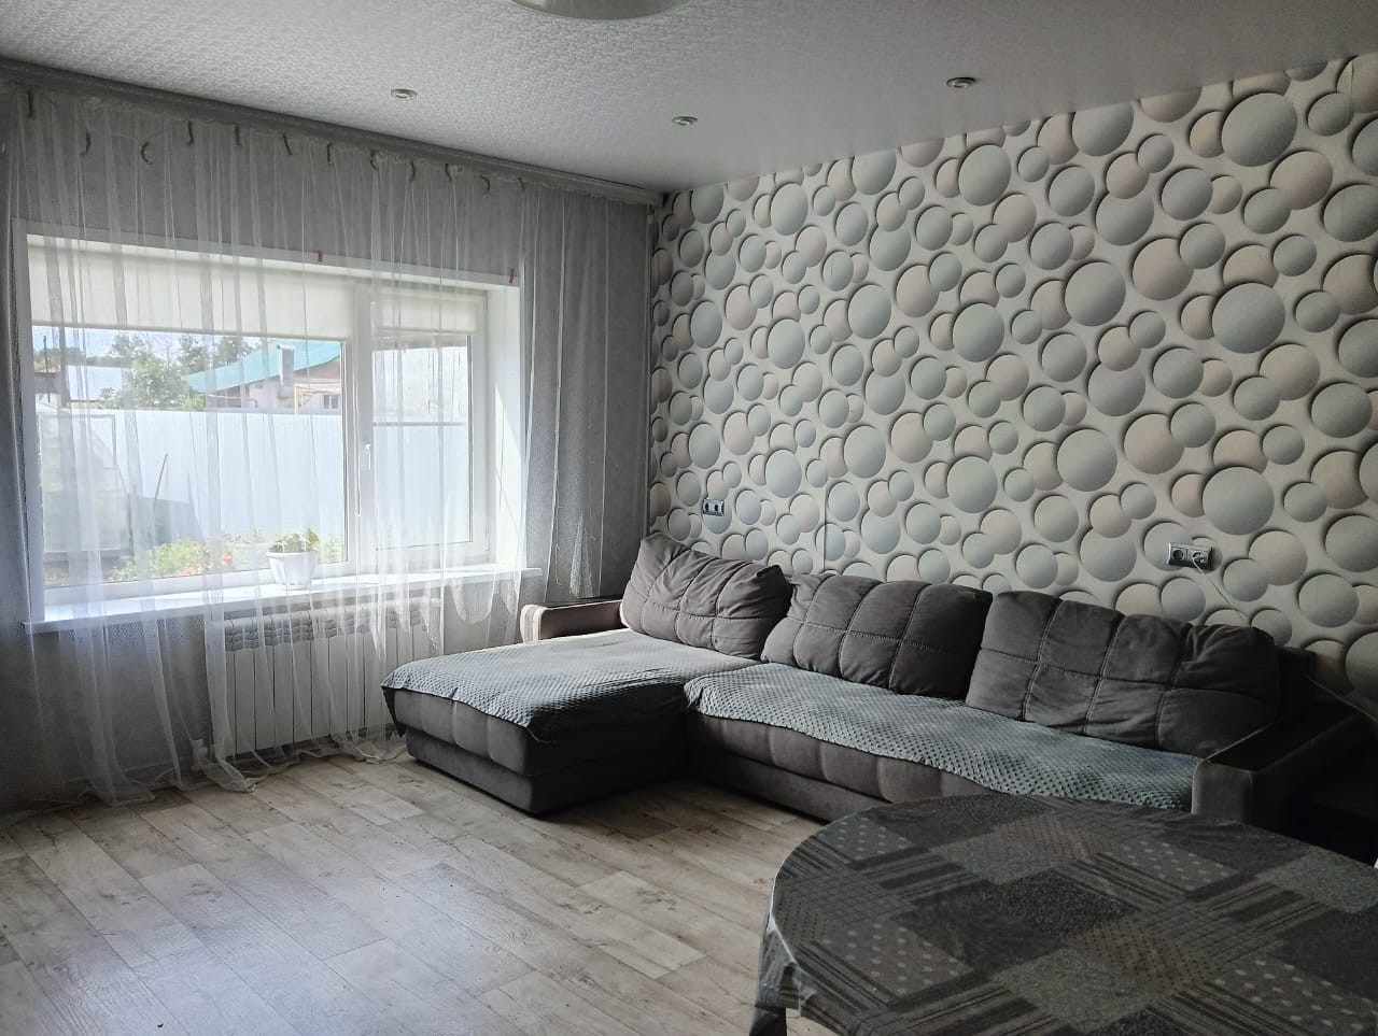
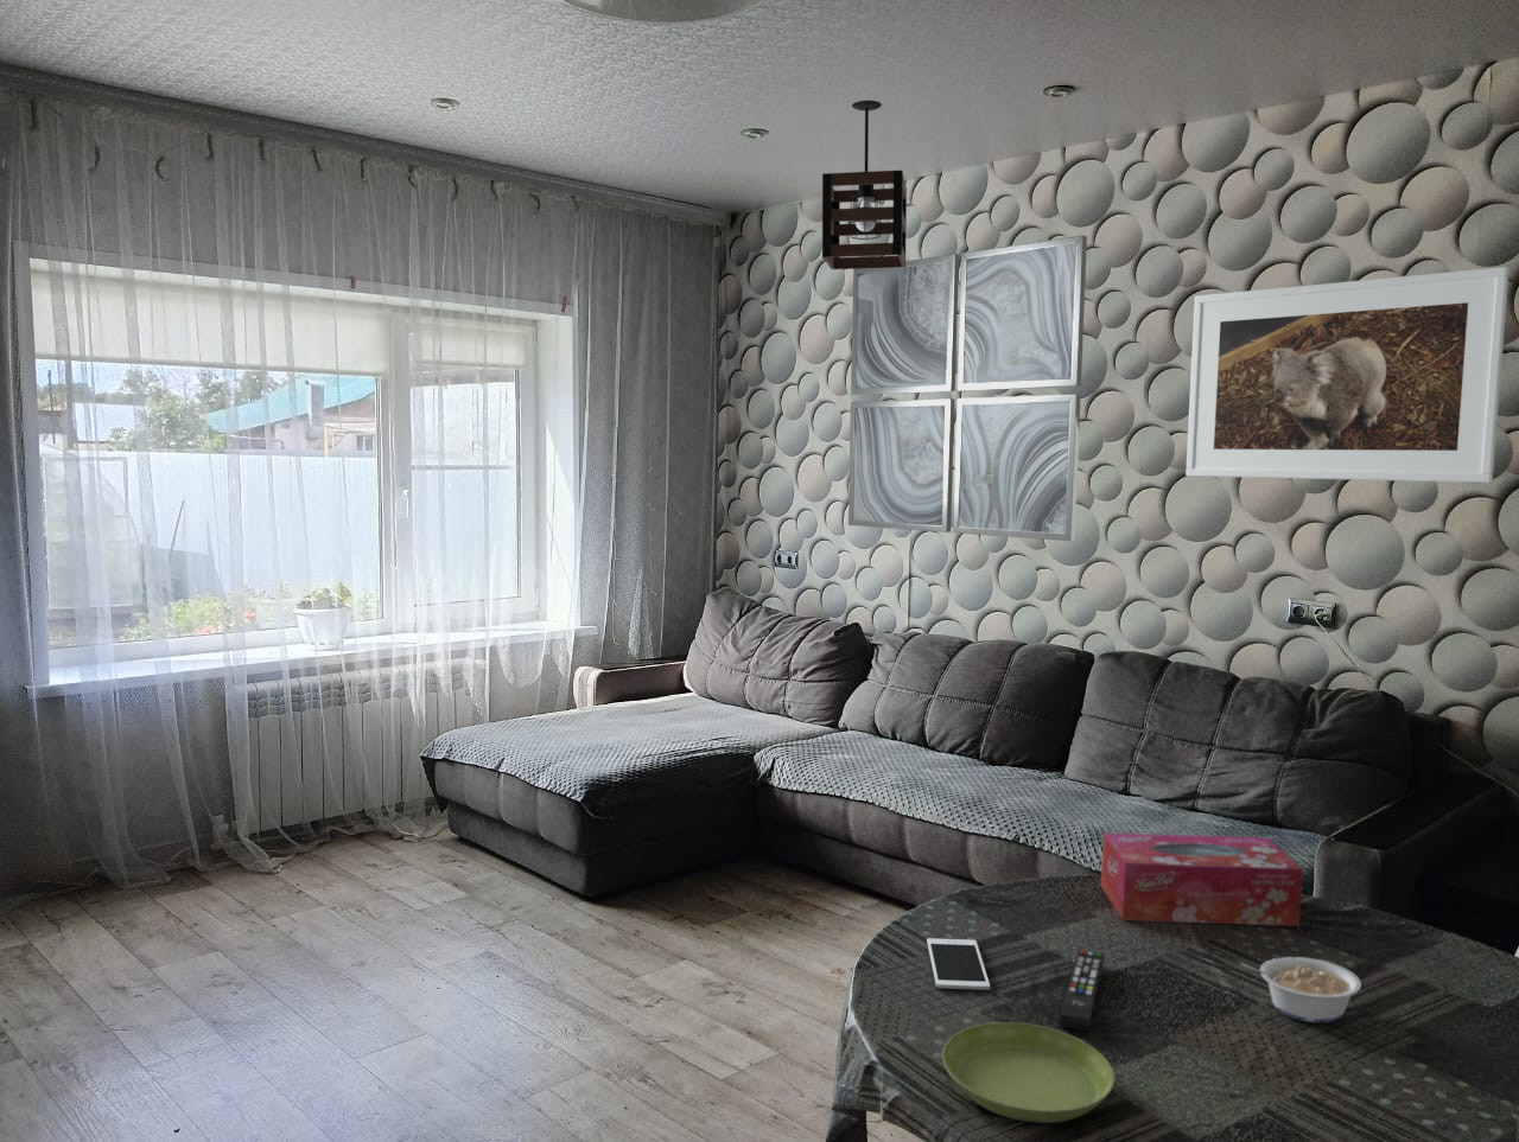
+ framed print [1184,265,1509,483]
+ legume [1239,956,1362,1024]
+ pendant light [821,100,908,270]
+ tissue box [1100,831,1304,927]
+ saucer [941,1021,1116,1124]
+ cell phone [925,937,991,991]
+ remote control [1058,948,1106,1032]
+ wall art [847,234,1088,542]
